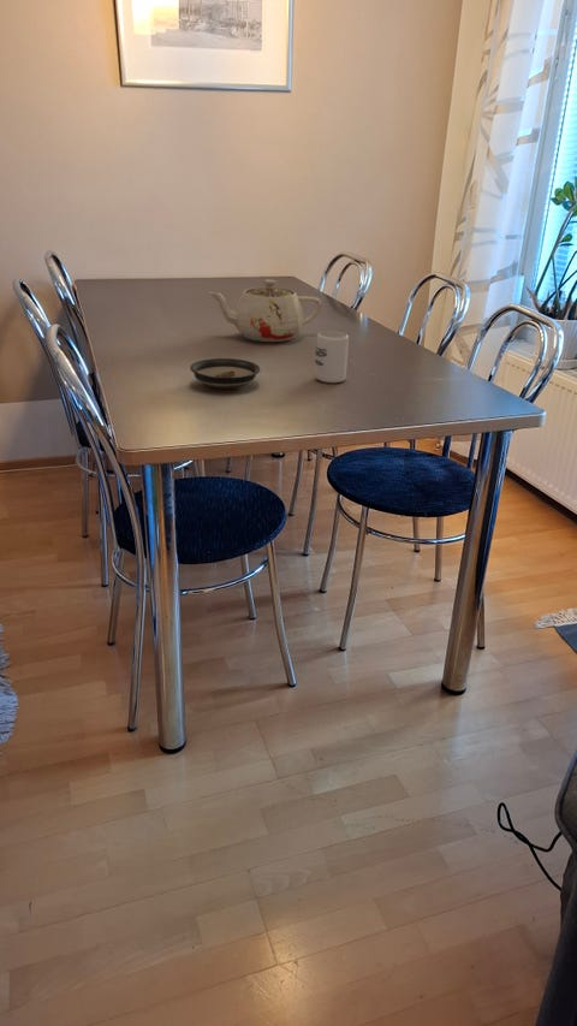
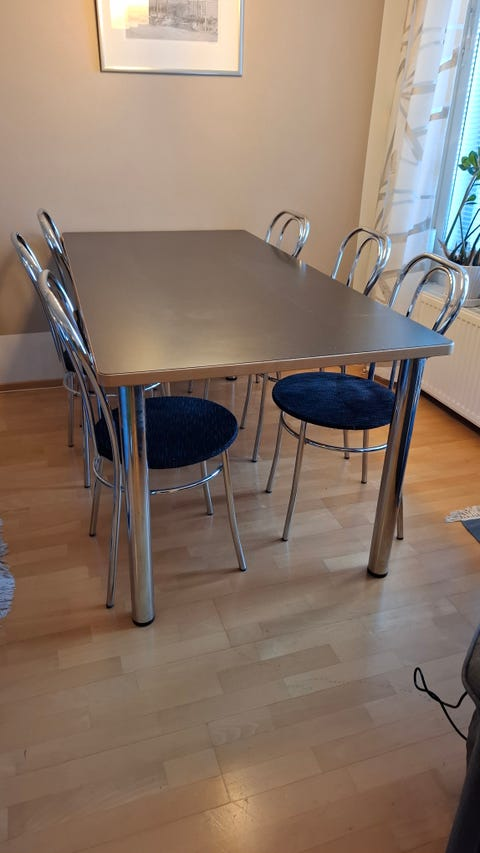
- cup [314,330,350,384]
- saucer [189,357,261,390]
- teapot [207,279,322,343]
